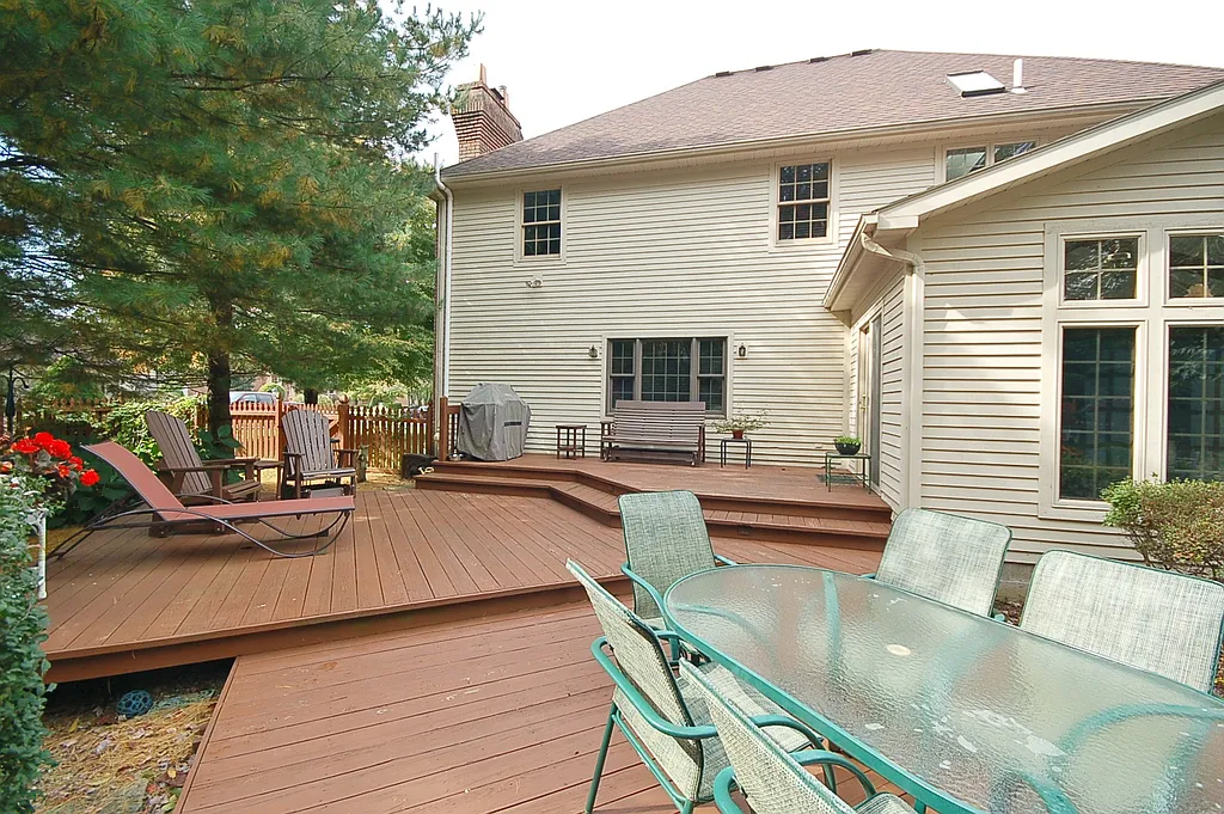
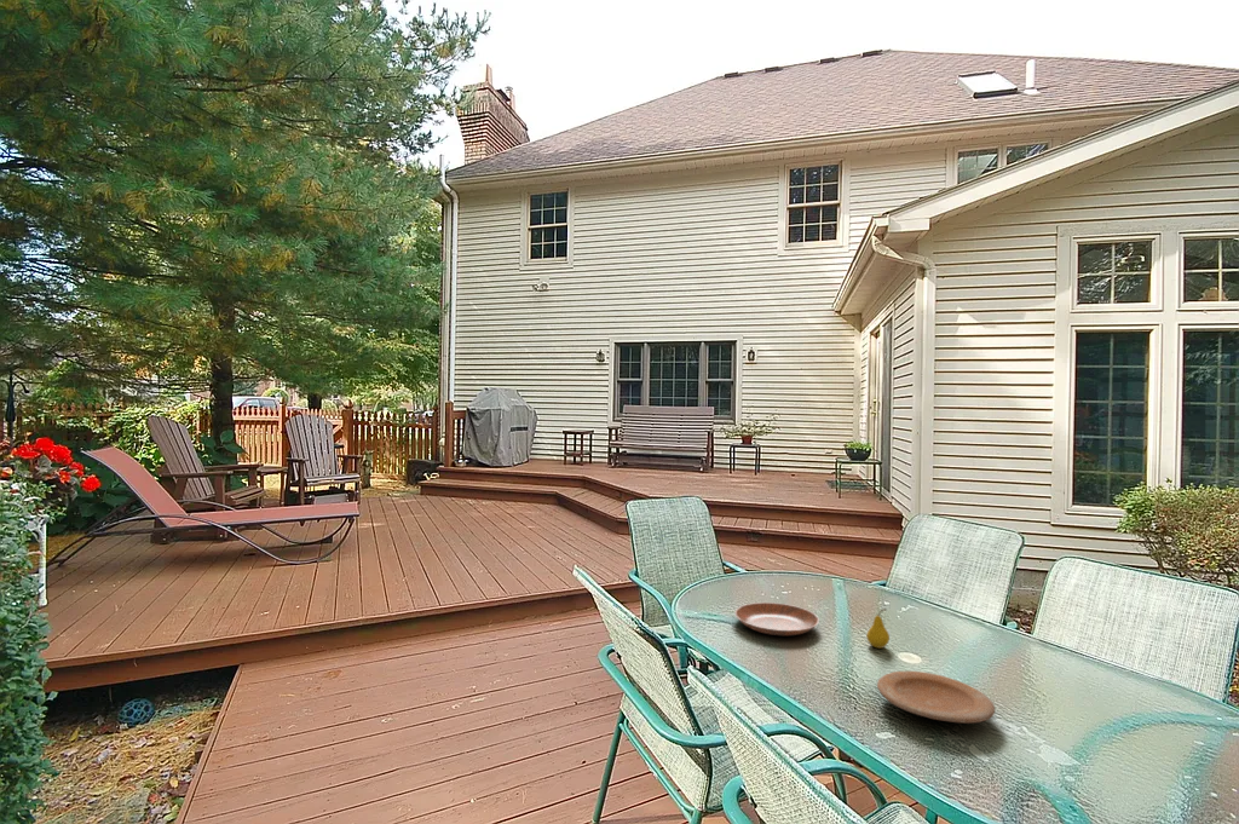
+ plate [876,670,996,725]
+ bowl [733,601,820,636]
+ fruit [865,607,891,650]
